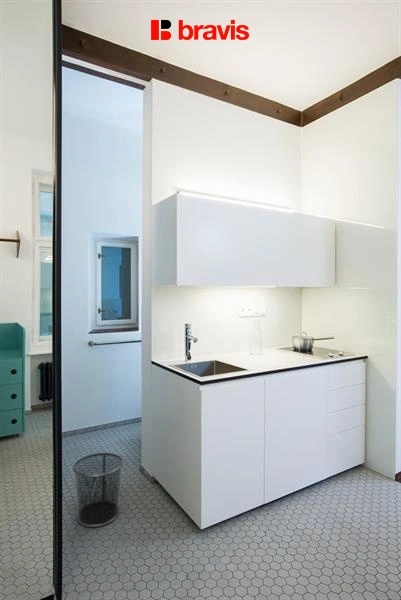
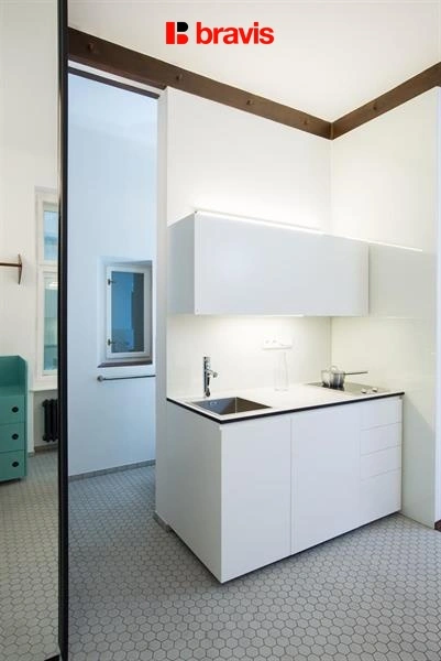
- waste bin [72,452,124,528]
